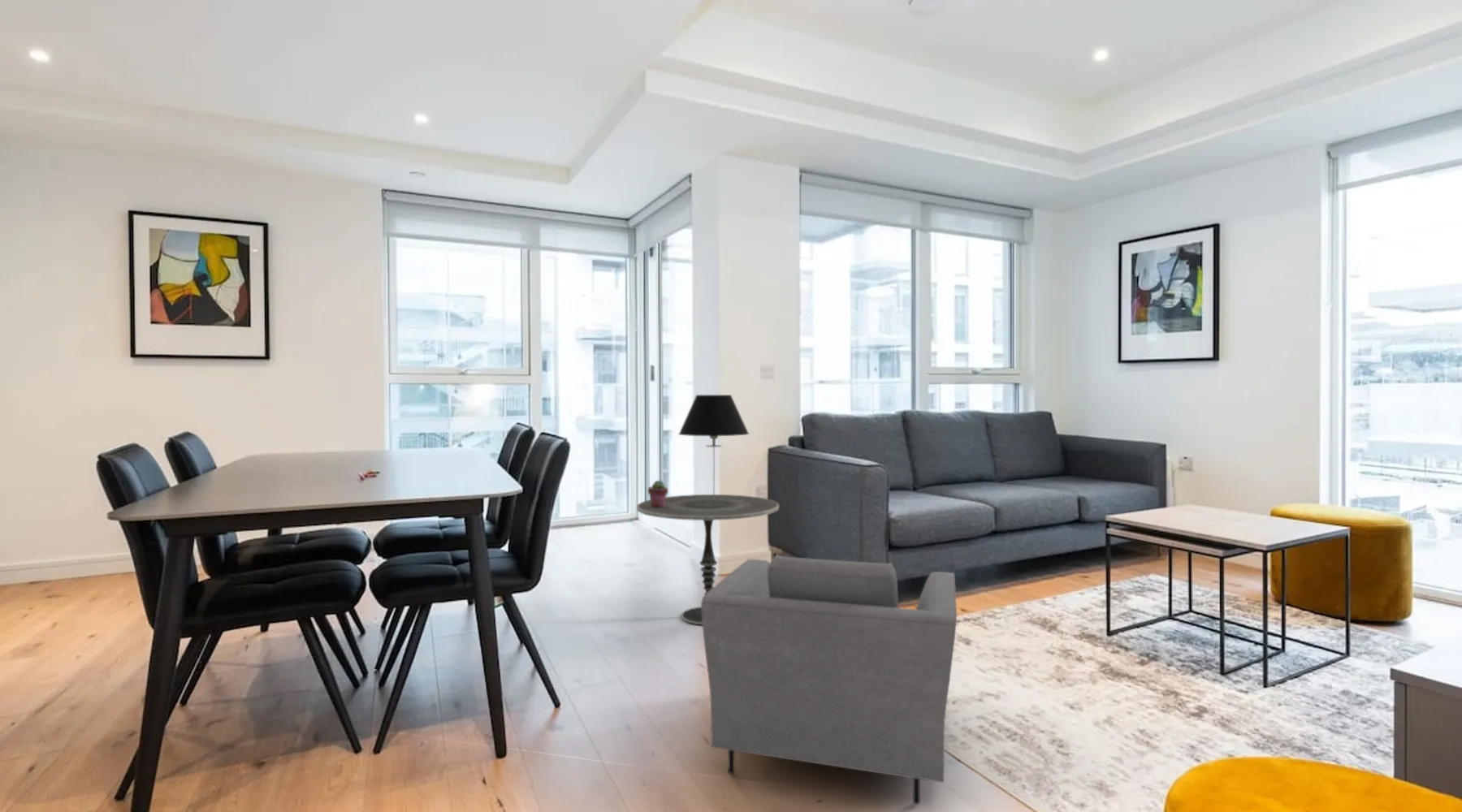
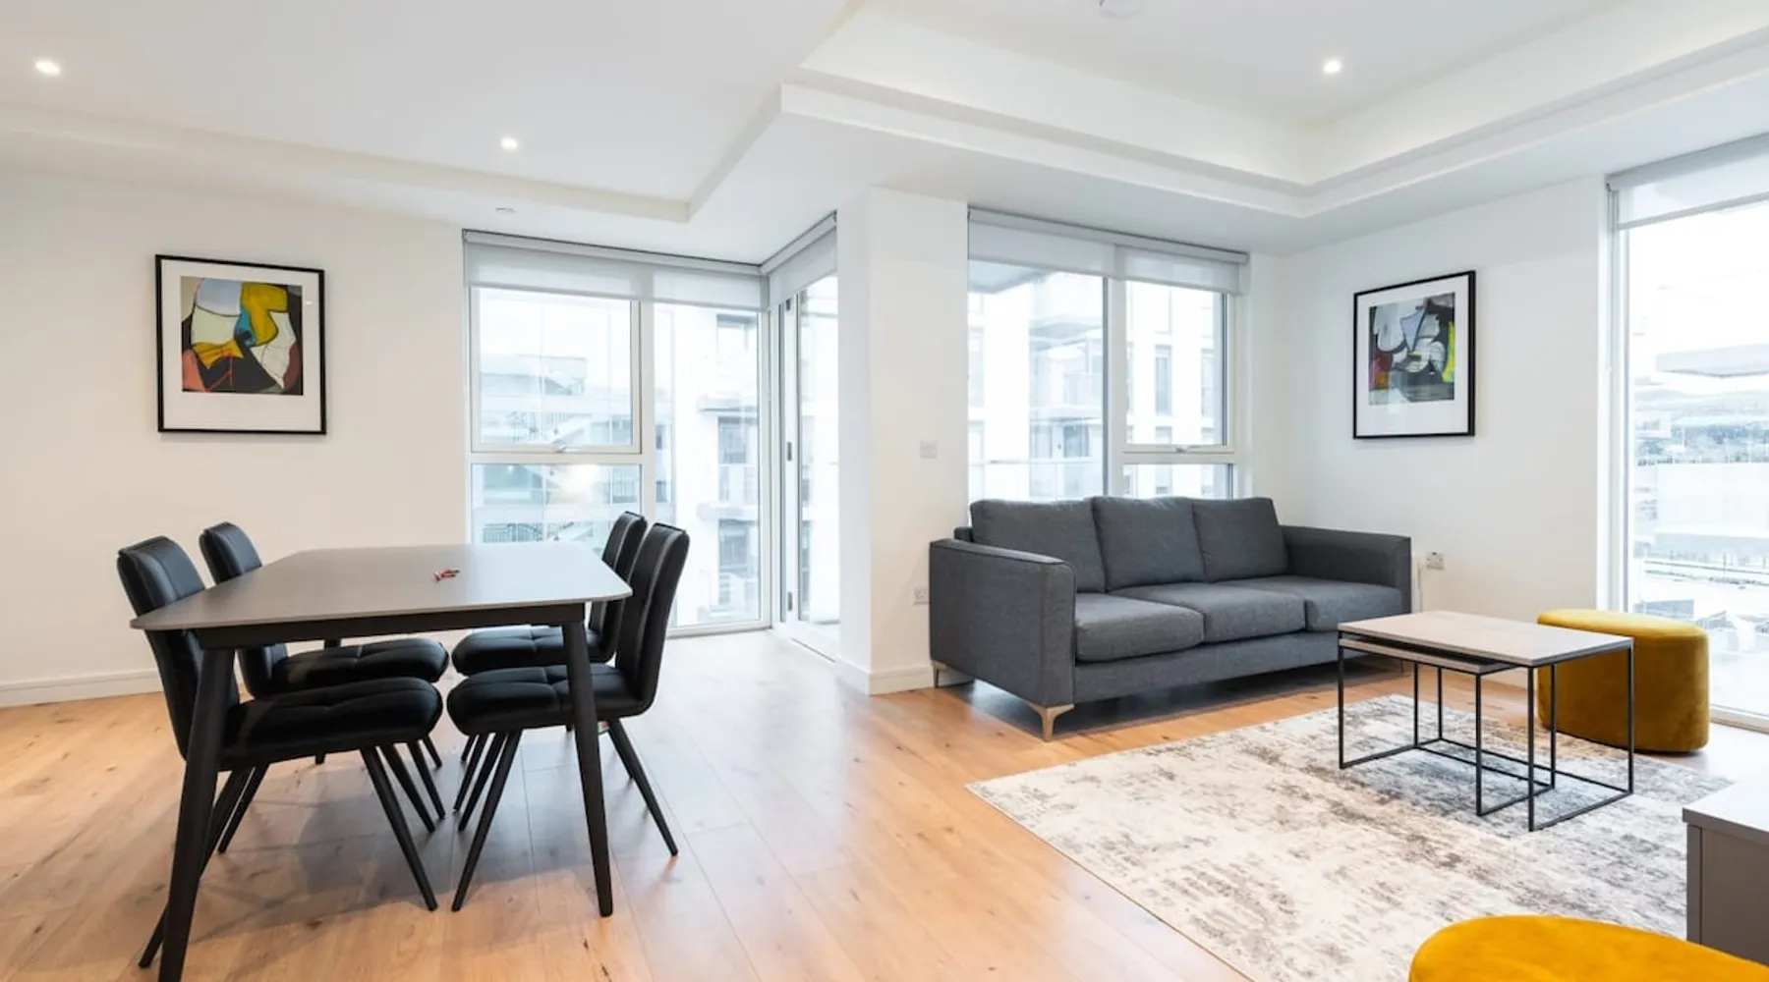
- armchair [700,555,958,805]
- table lamp [677,394,750,499]
- potted succulent [647,479,668,508]
- side table [636,494,780,625]
